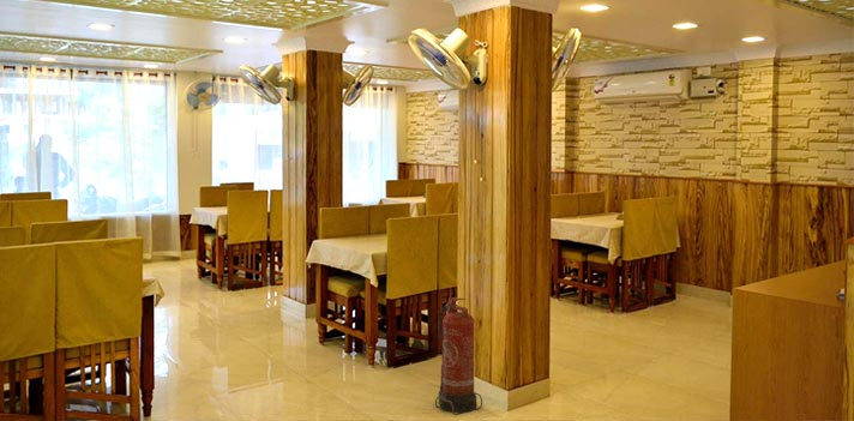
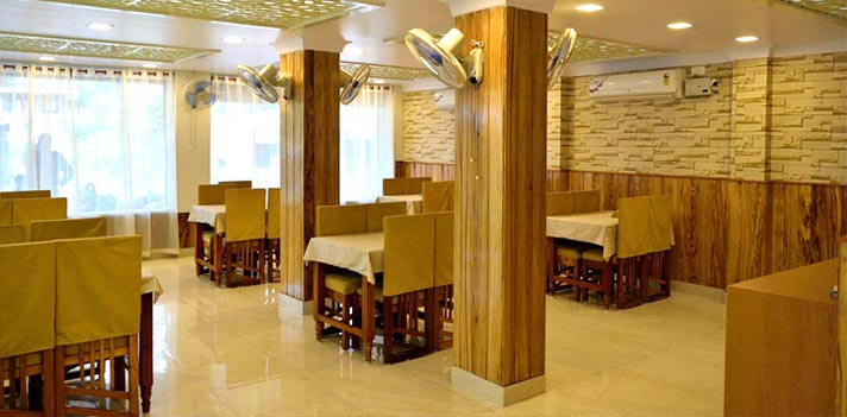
- fire extinguisher [434,296,483,416]
